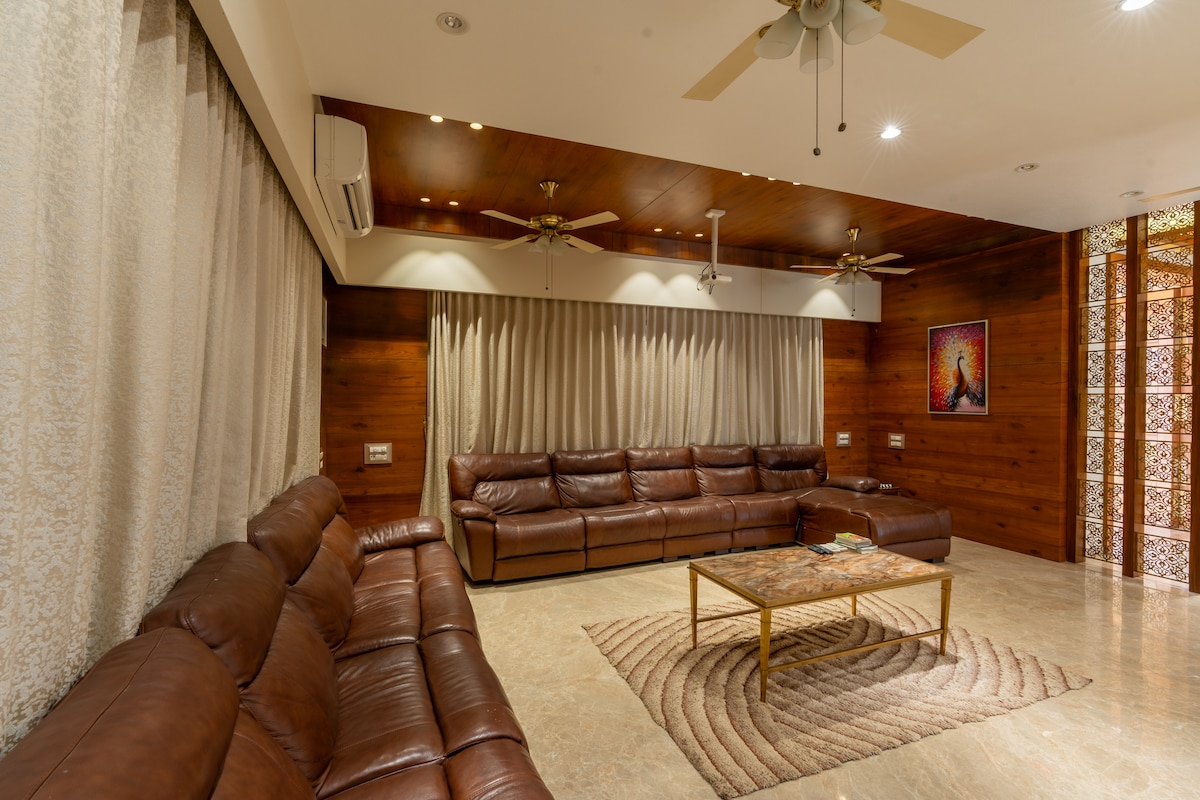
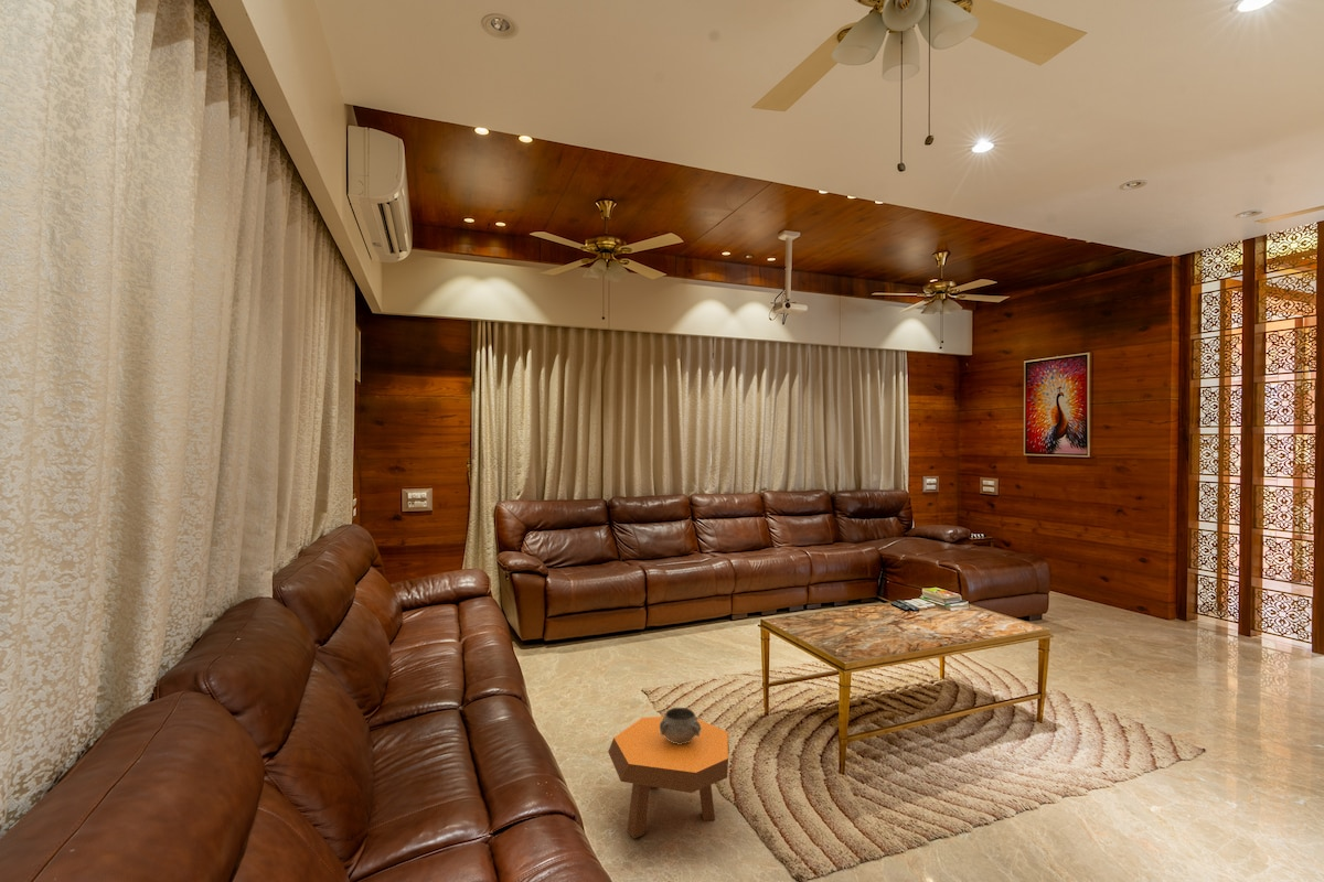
+ footstool [607,716,730,840]
+ decorative bowl [660,707,702,744]
